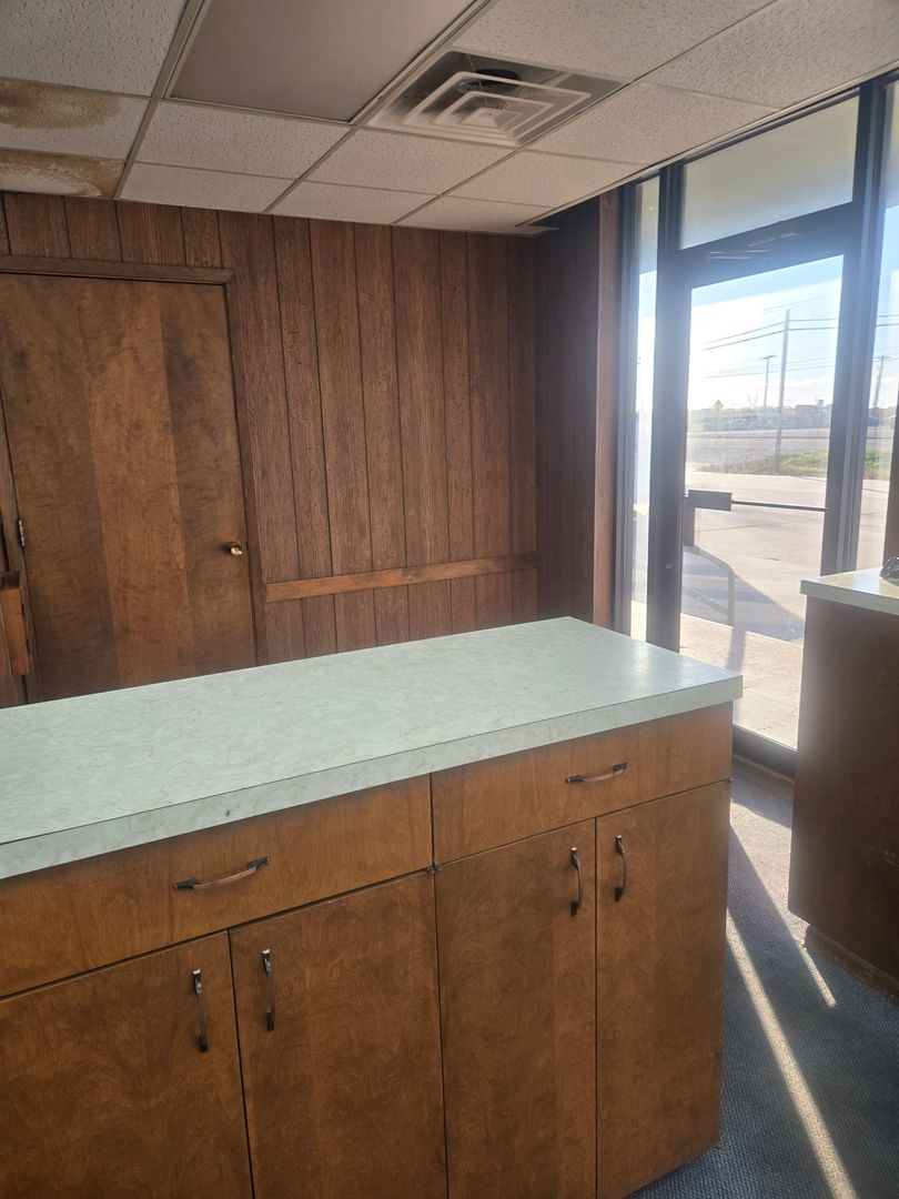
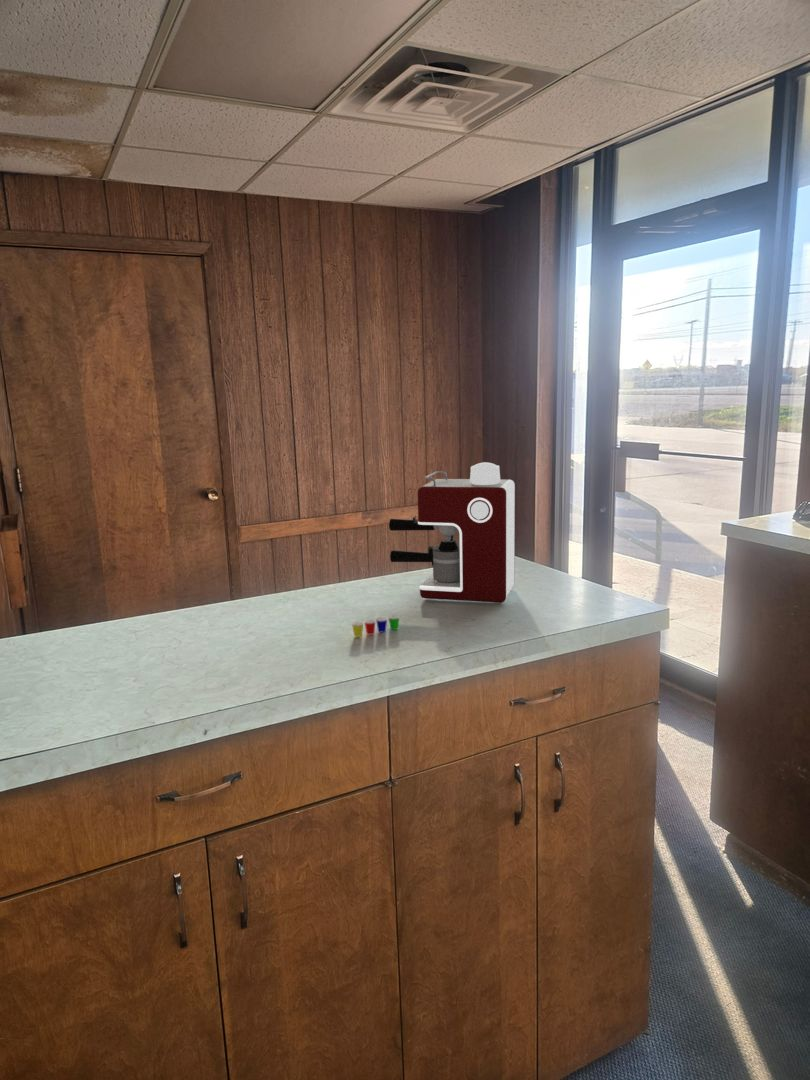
+ coffee maker [388,461,516,604]
+ cup [351,614,400,638]
